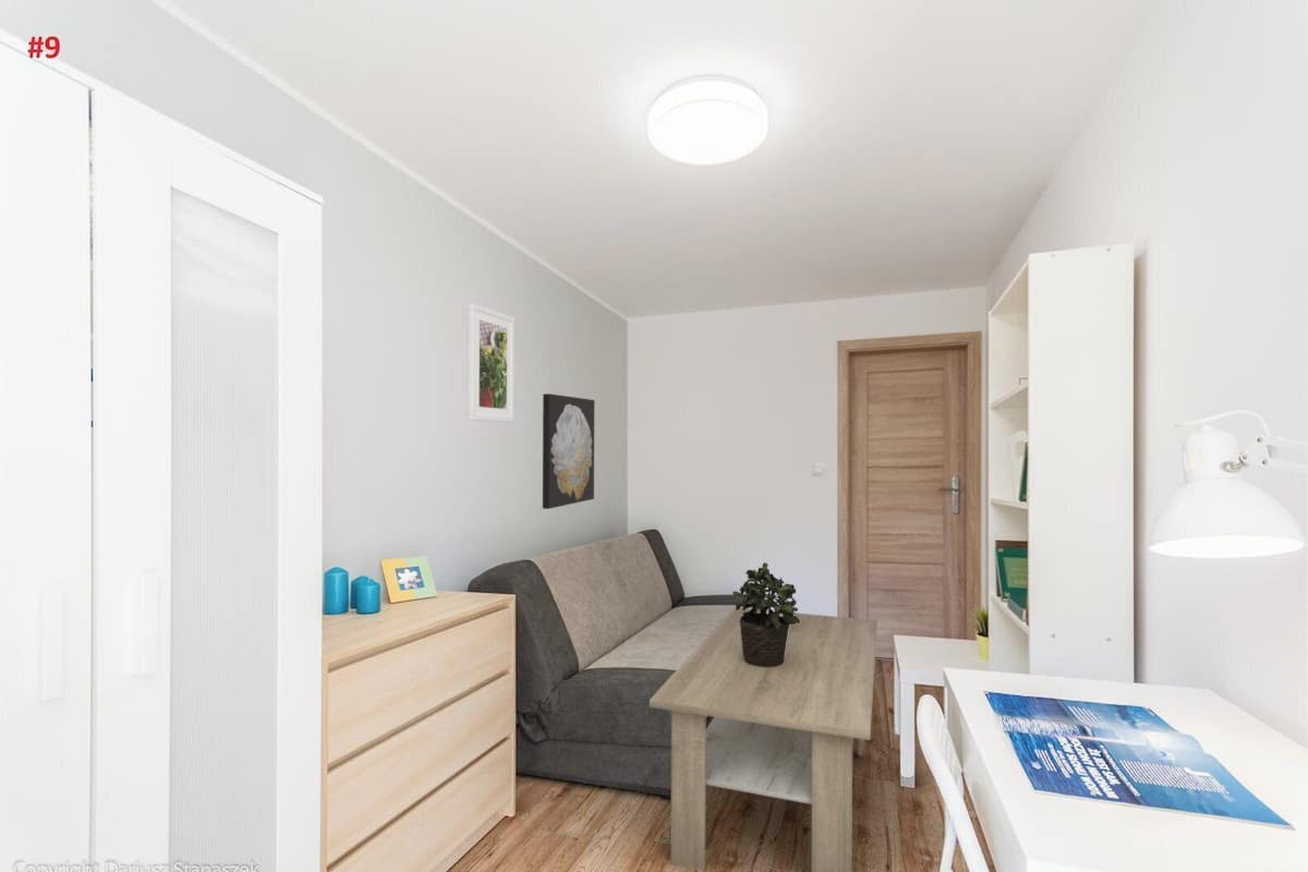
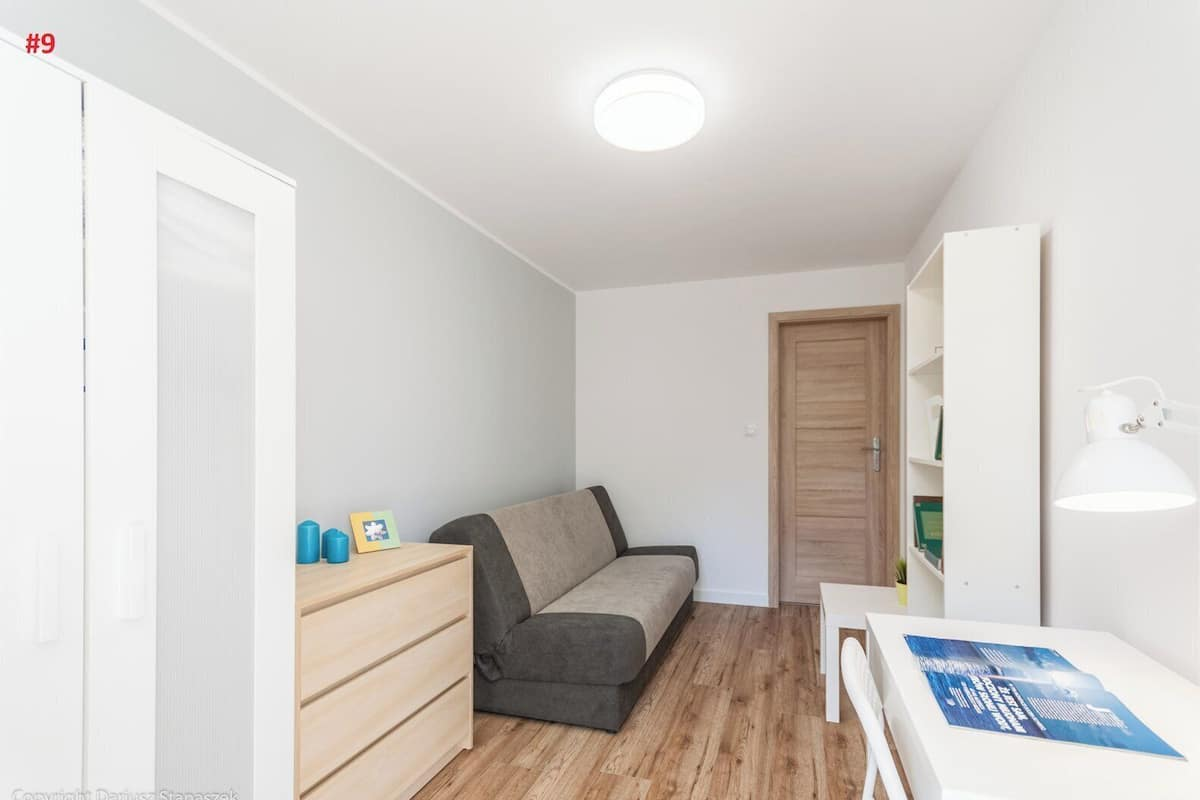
- coffee table [649,606,879,872]
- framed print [467,302,516,423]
- potted plant [731,561,800,667]
- wall art [542,392,595,510]
